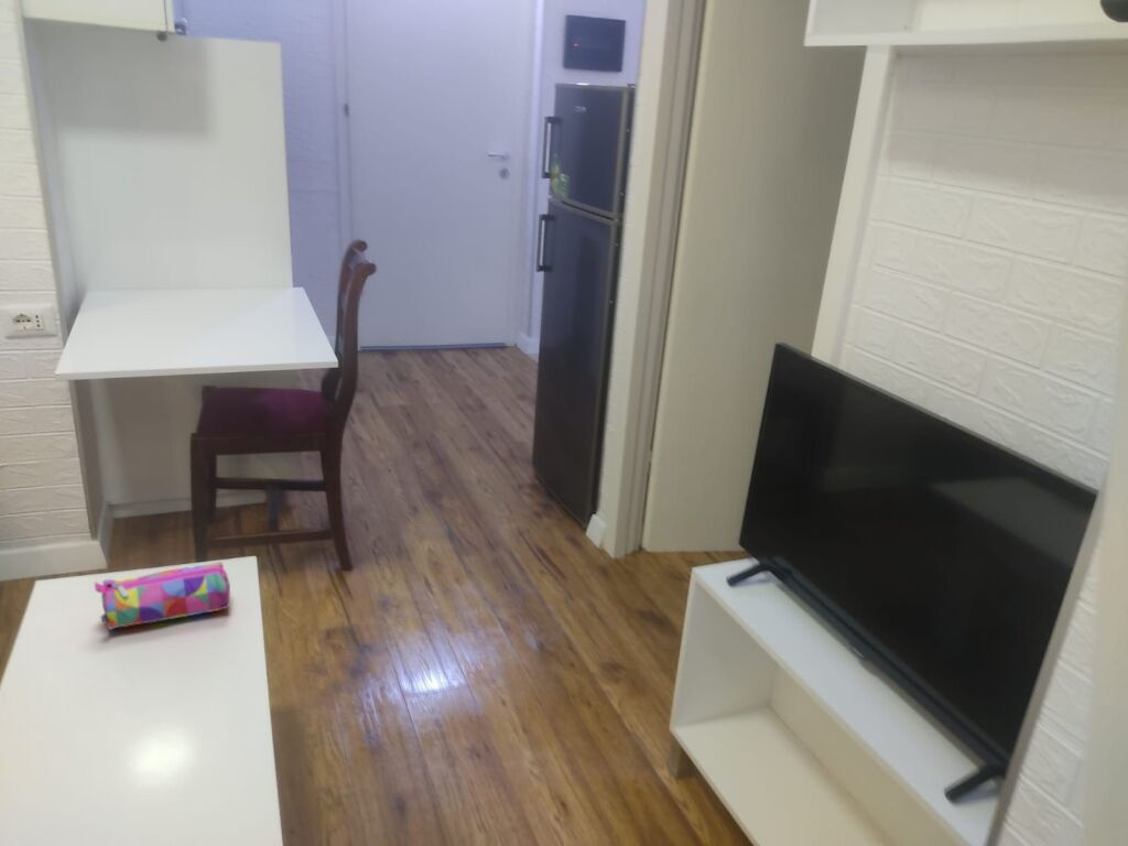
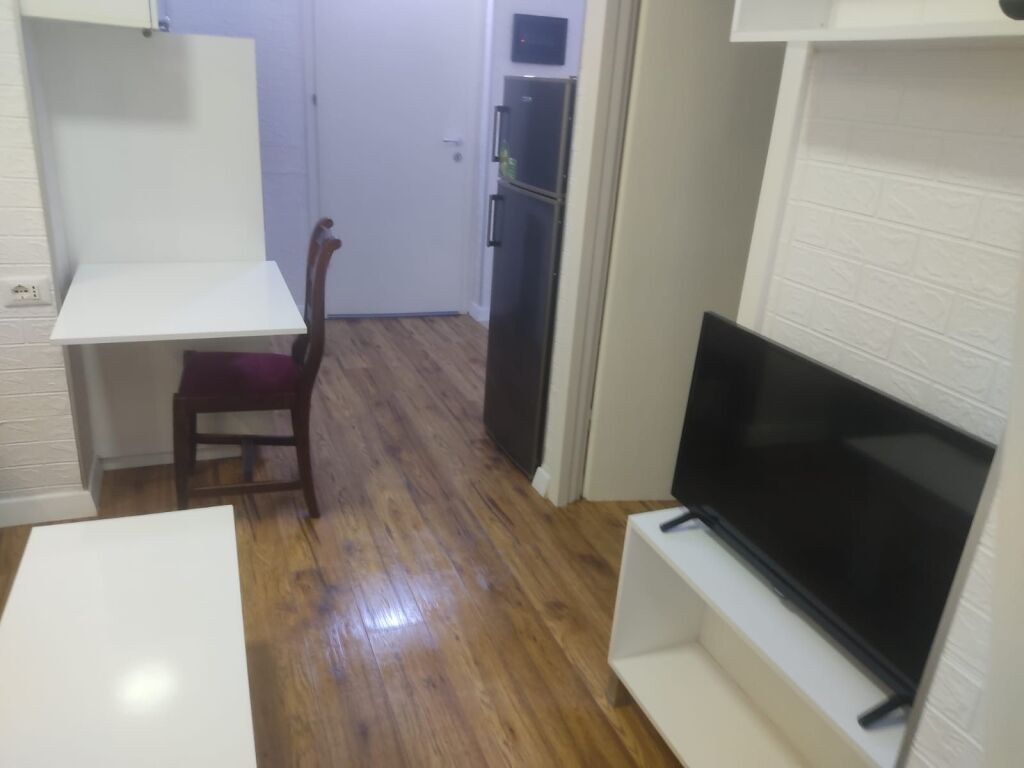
- pencil case [94,561,231,630]
